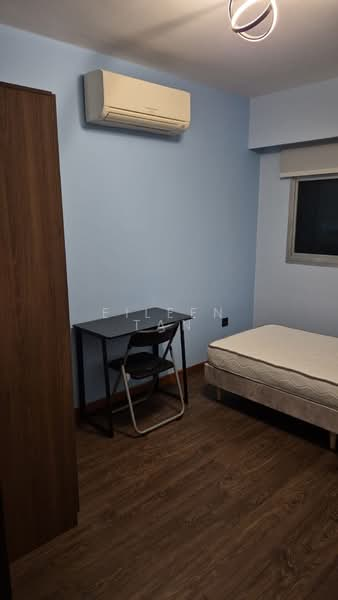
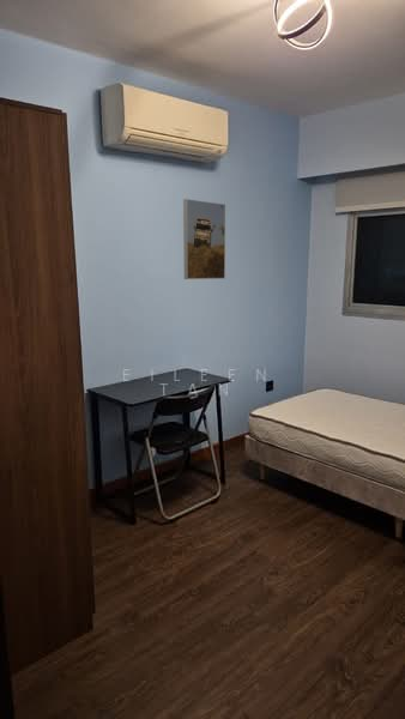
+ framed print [182,198,226,280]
